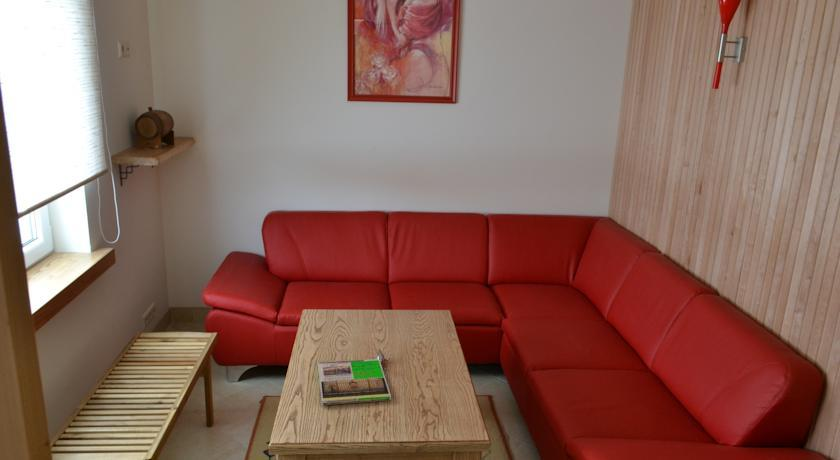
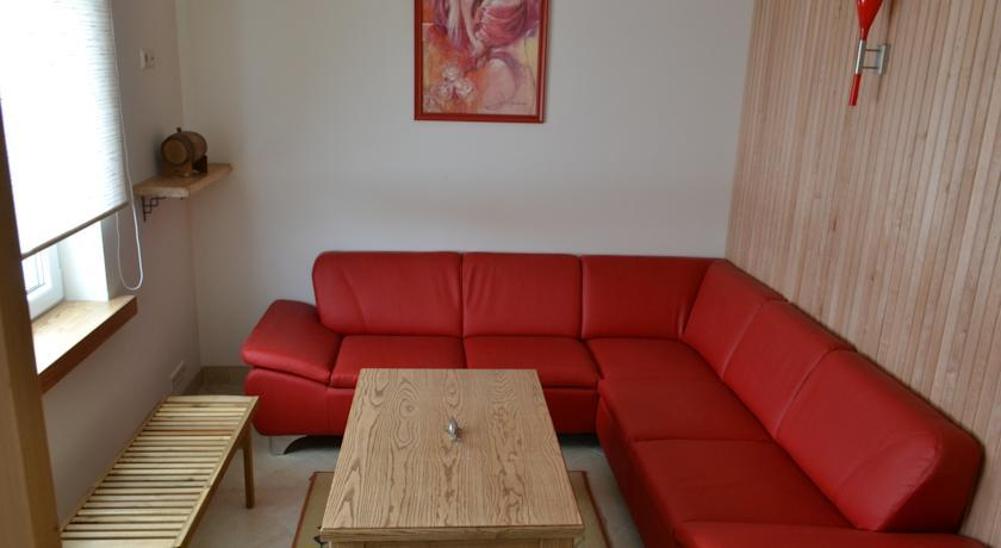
- magazine [317,358,392,406]
